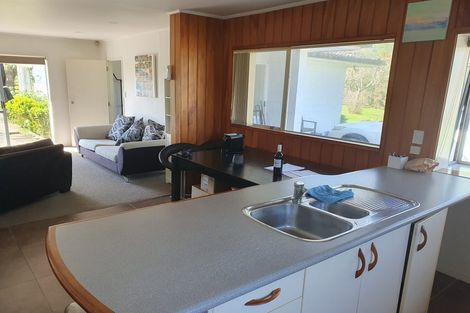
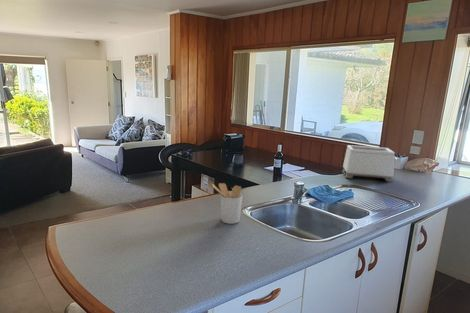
+ utensil holder [211,182,243,225]
+ toaster [341,144,399,183]
